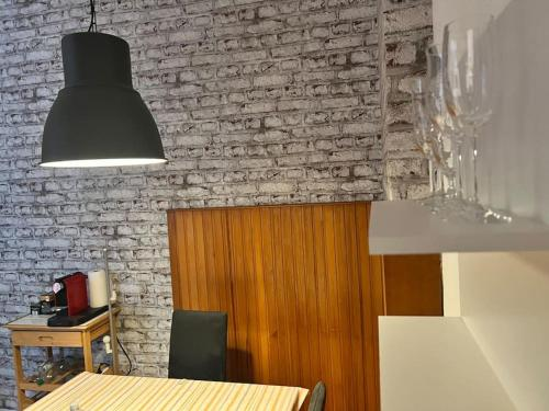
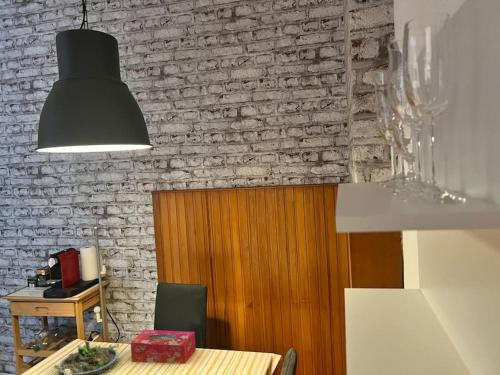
+ tissue box [130,329,197,365]
+ succulent planter [53,339,120,375]
